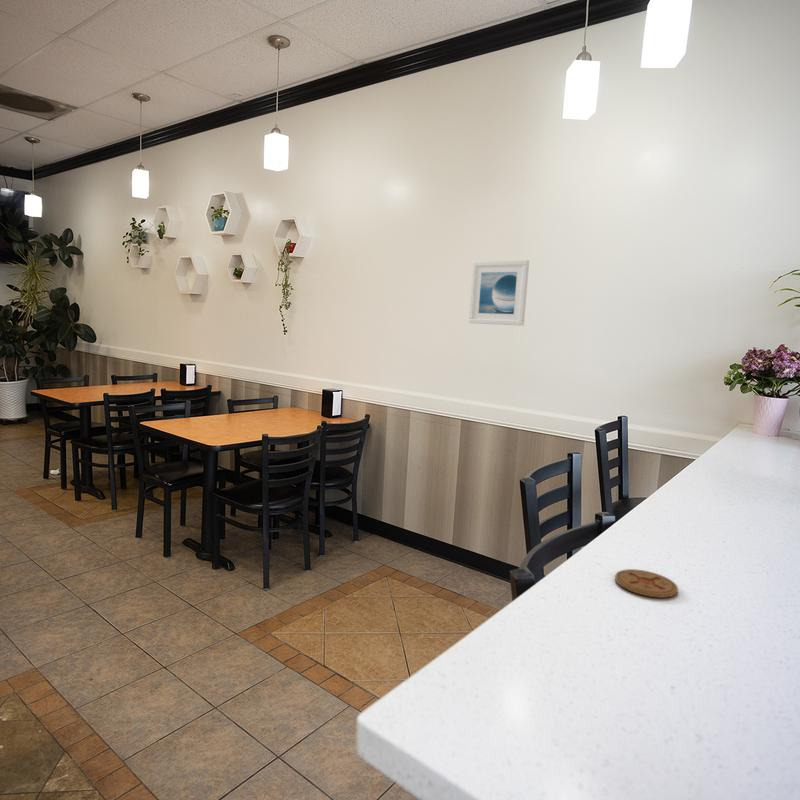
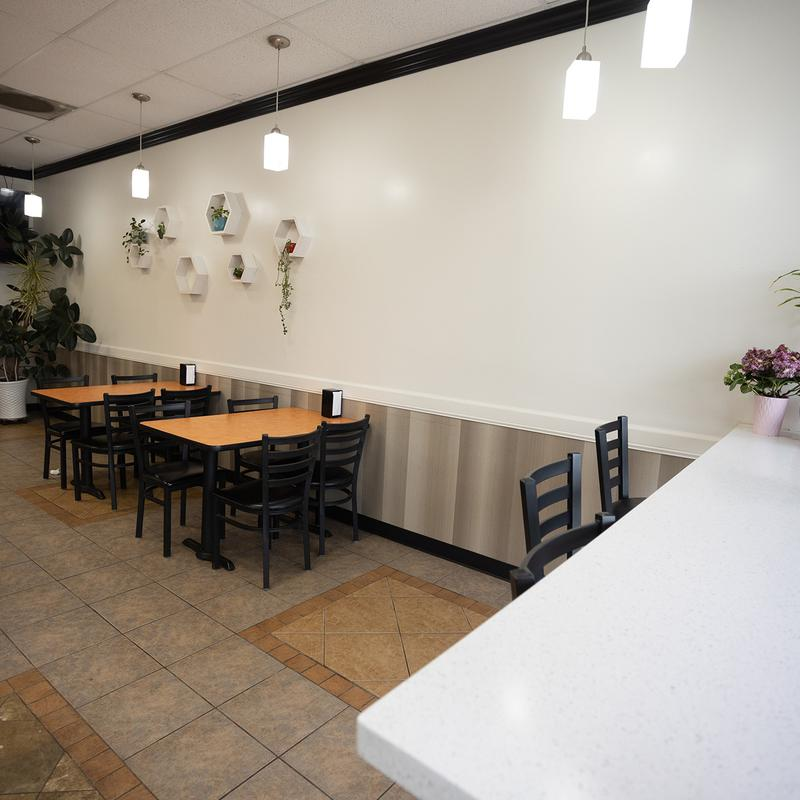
- coaster [614,568,679,599]
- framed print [468,259,530,327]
